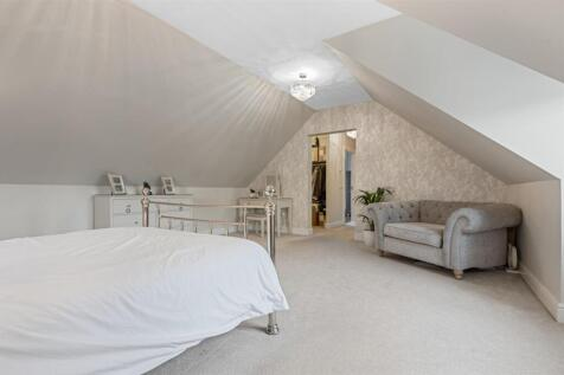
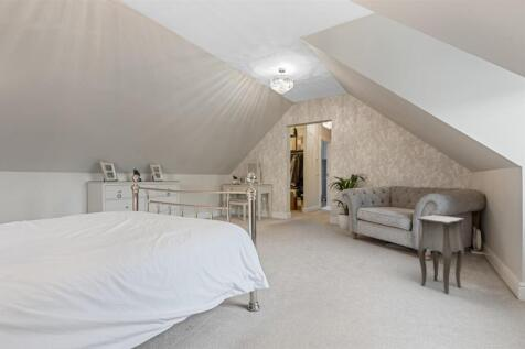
+ side table [417,214,465,295]
